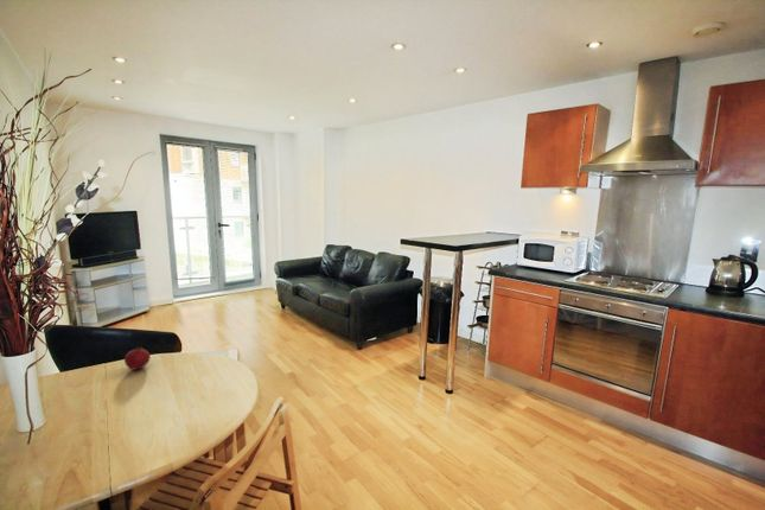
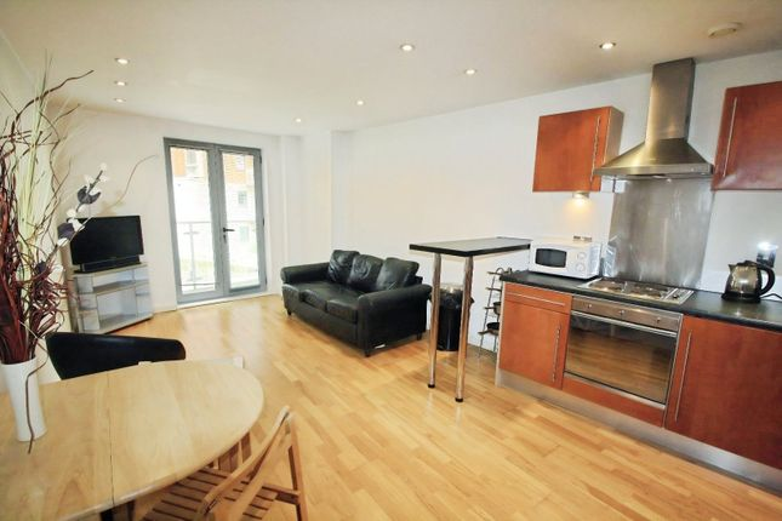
- fruit [123,345,152,371]
